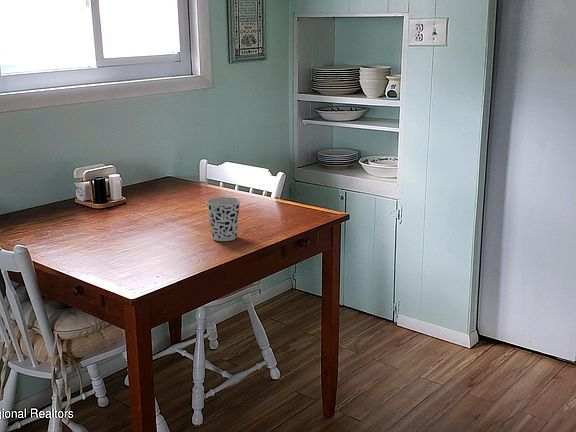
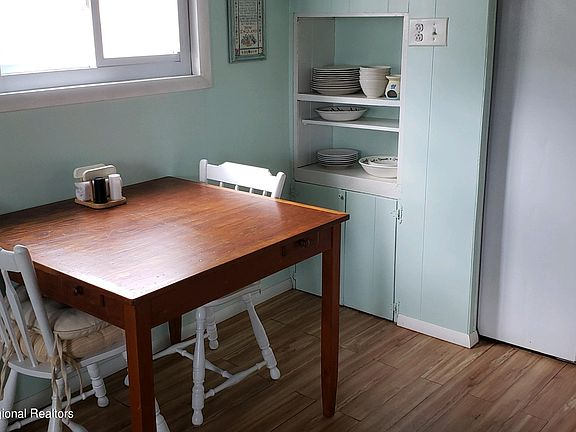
- cup [205,196,241,242]
